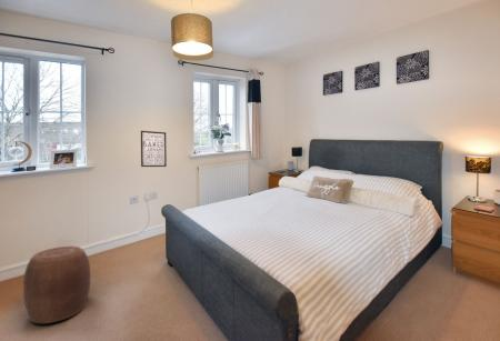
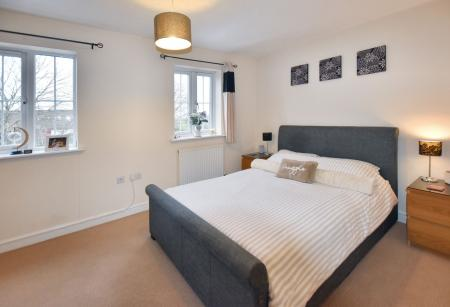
- stool [22,245,91,324]
- wall art [140,130,168,168]
